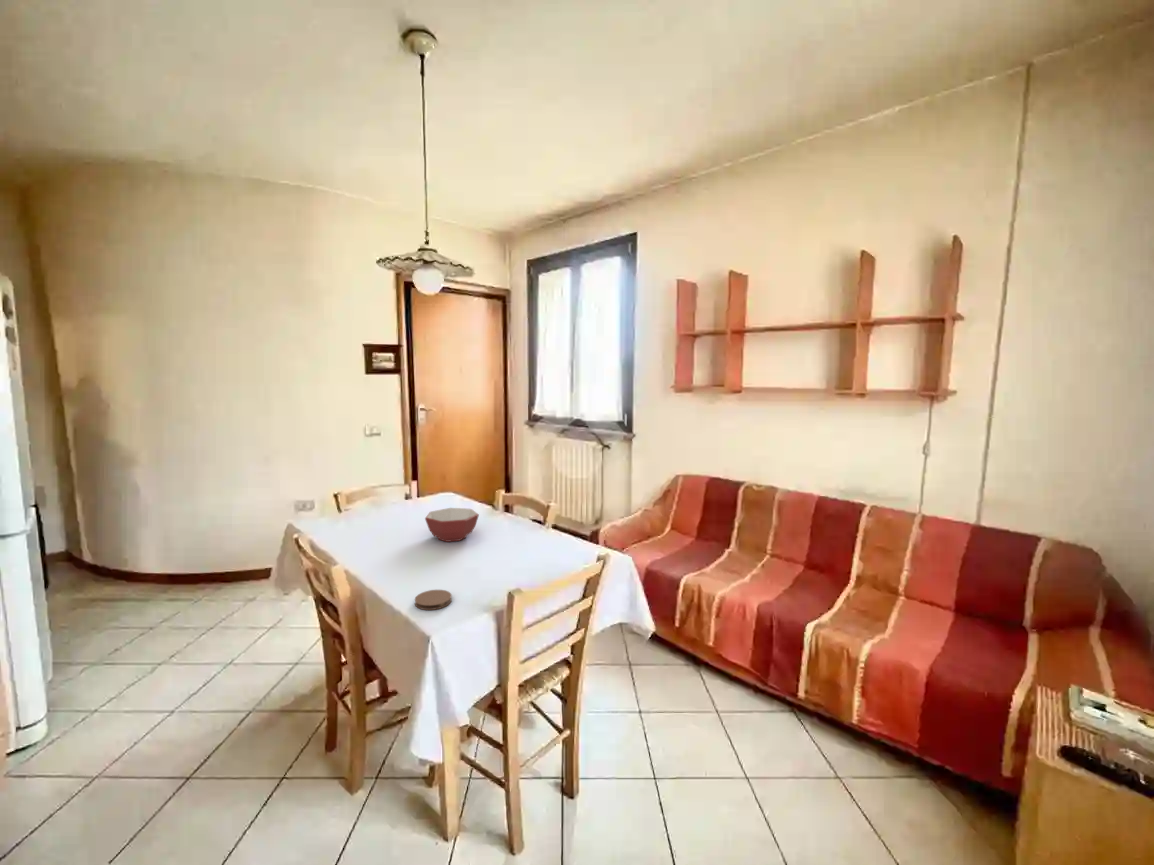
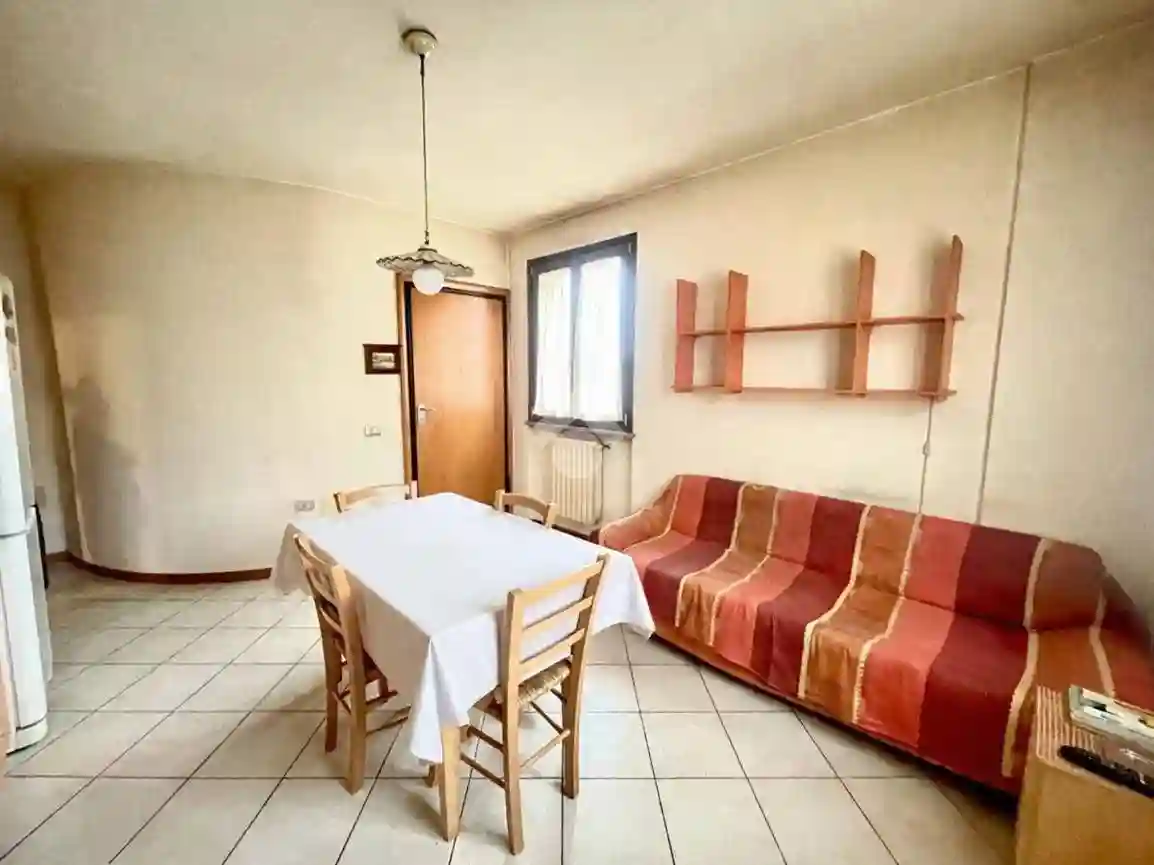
- bowl [424,507,480,543]
- coaster [414,589,453,611]
